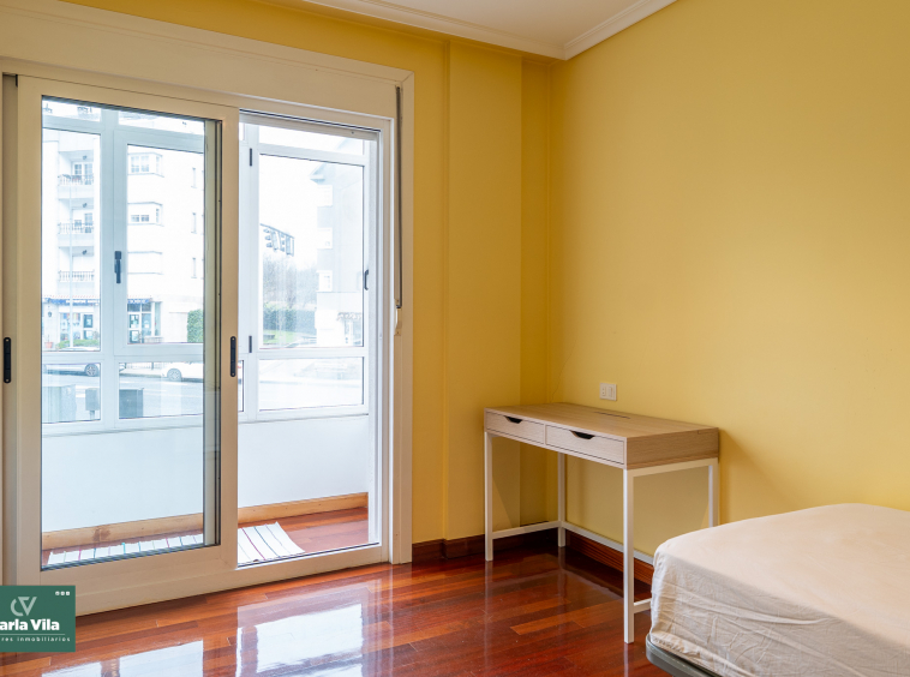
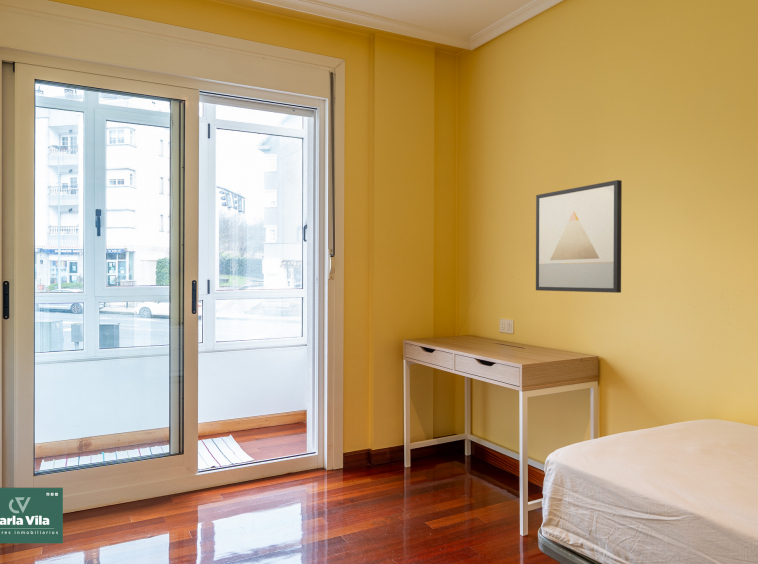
+ wall art [535,179,623,294]
